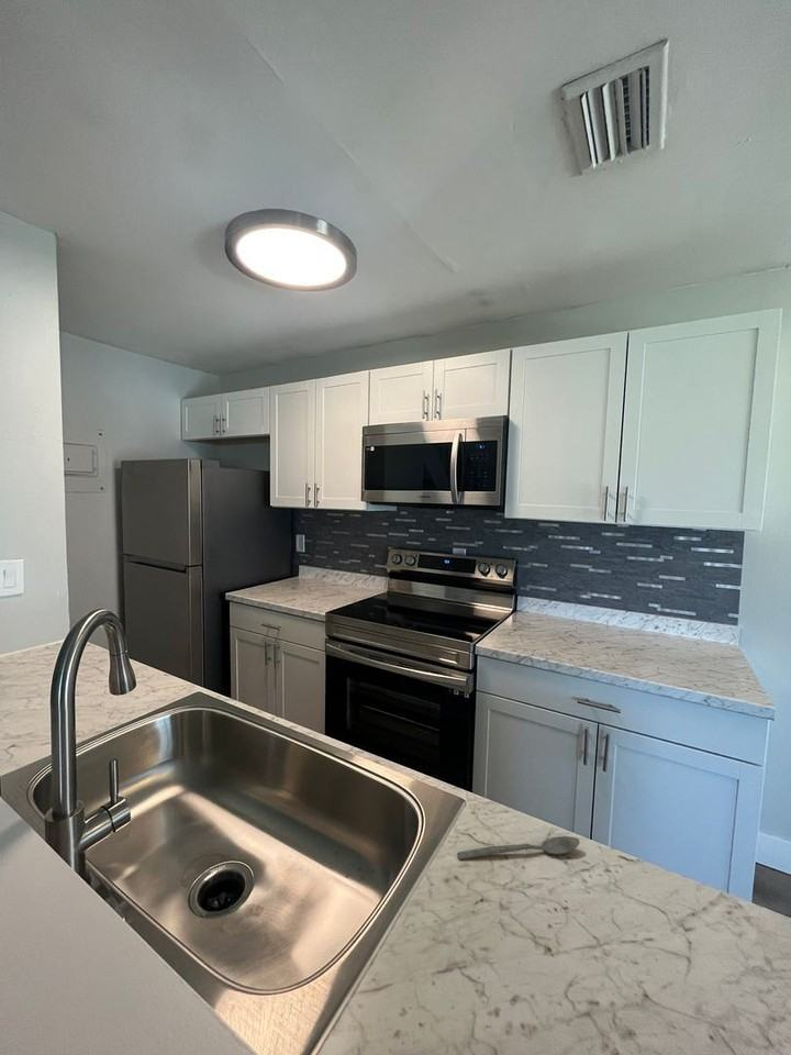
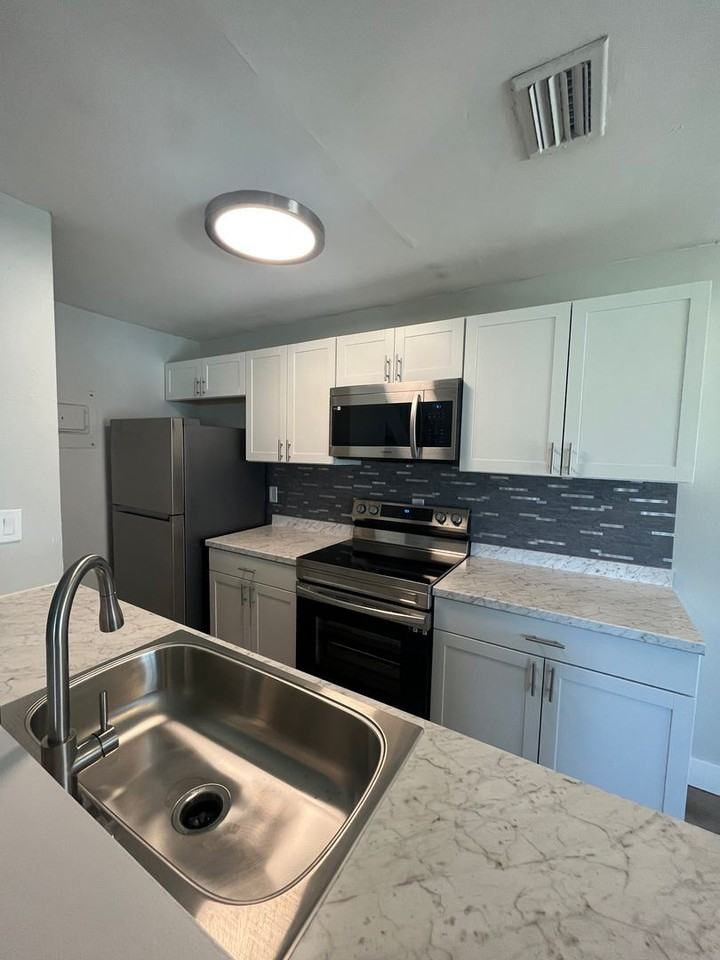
- spoon [456,835,580,860]
